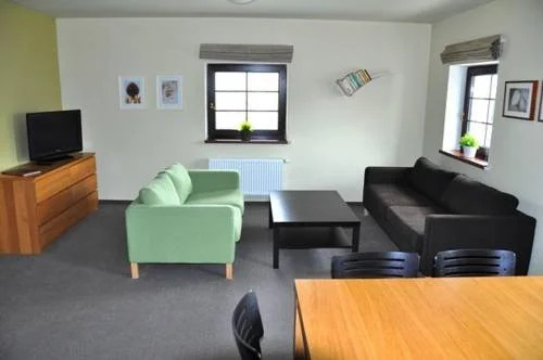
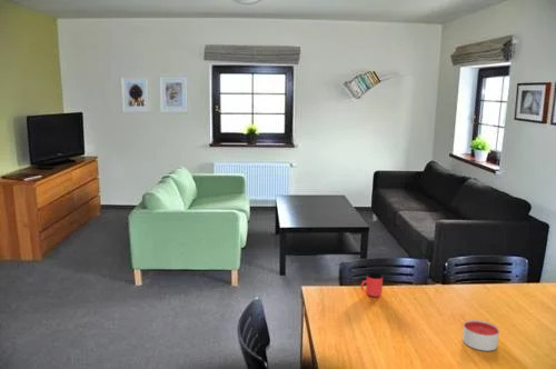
+ cup [360,272,384,298]
+ candle [461,319,500,352]
